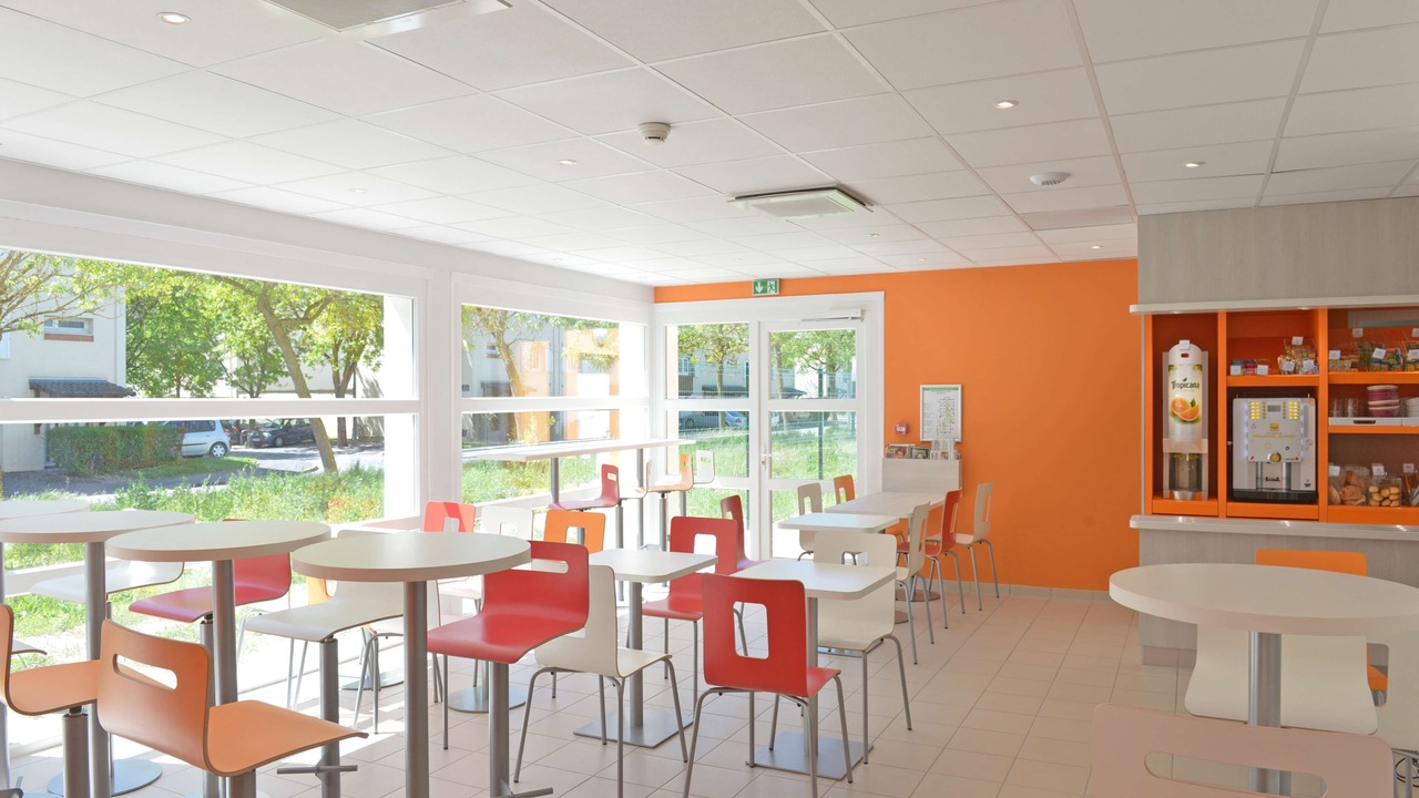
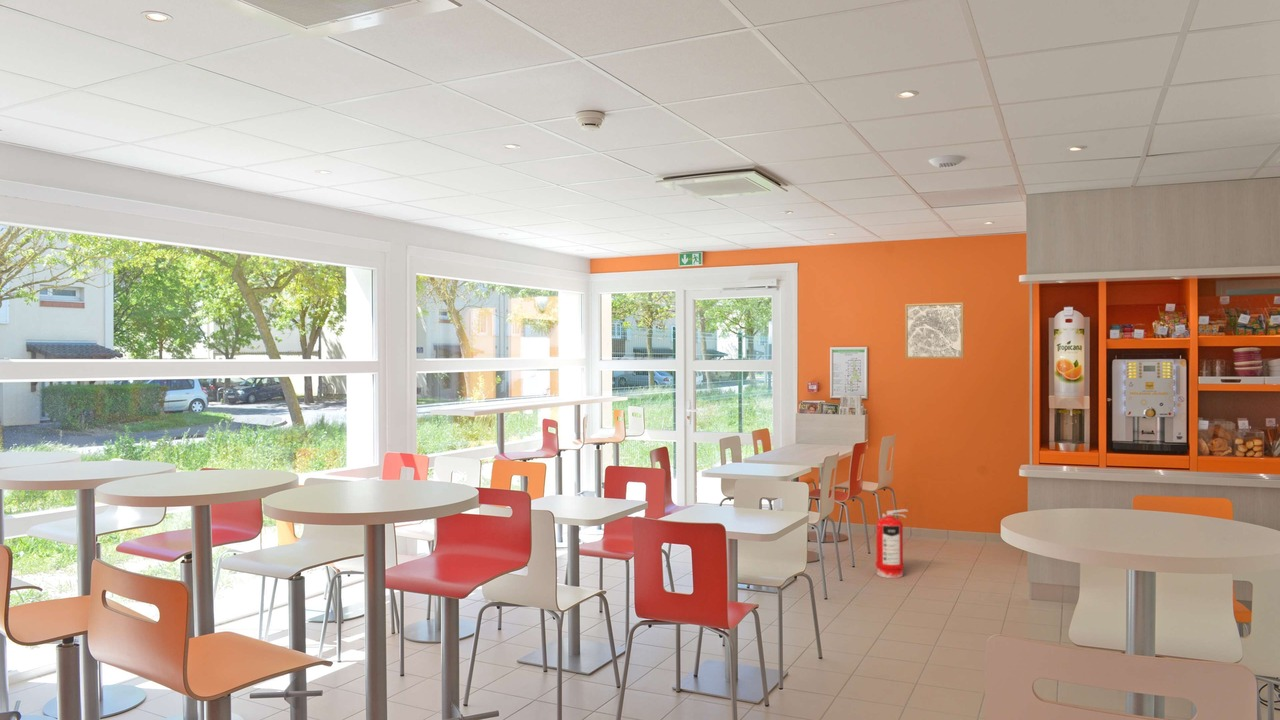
+ wall art [904,301,965,360]
+ fire extinguisher [875,509,909,579]
